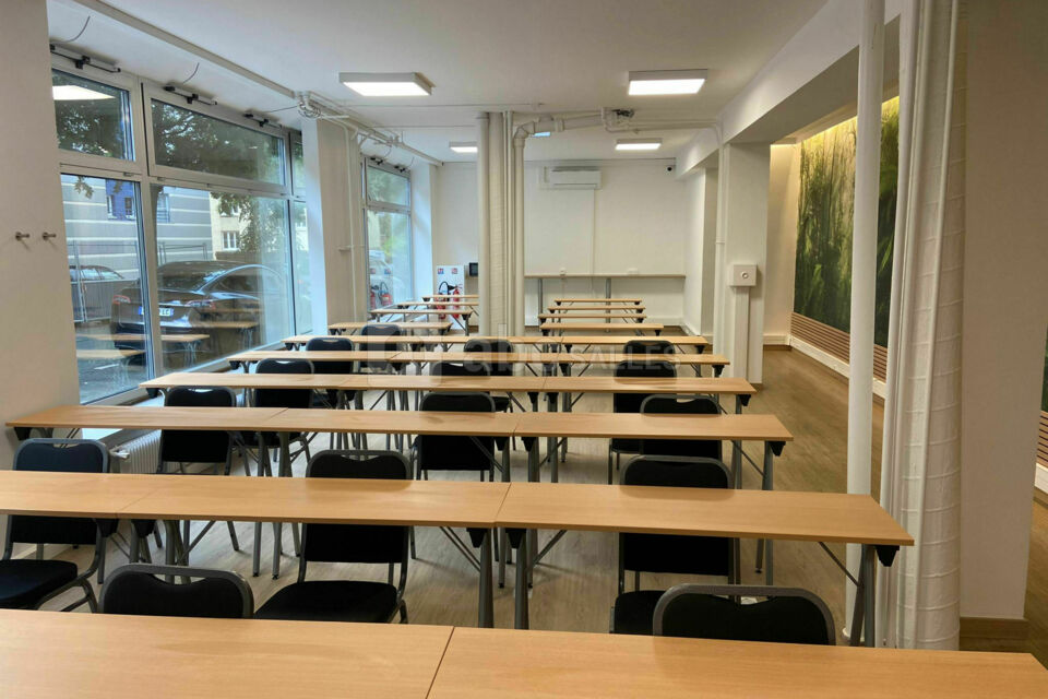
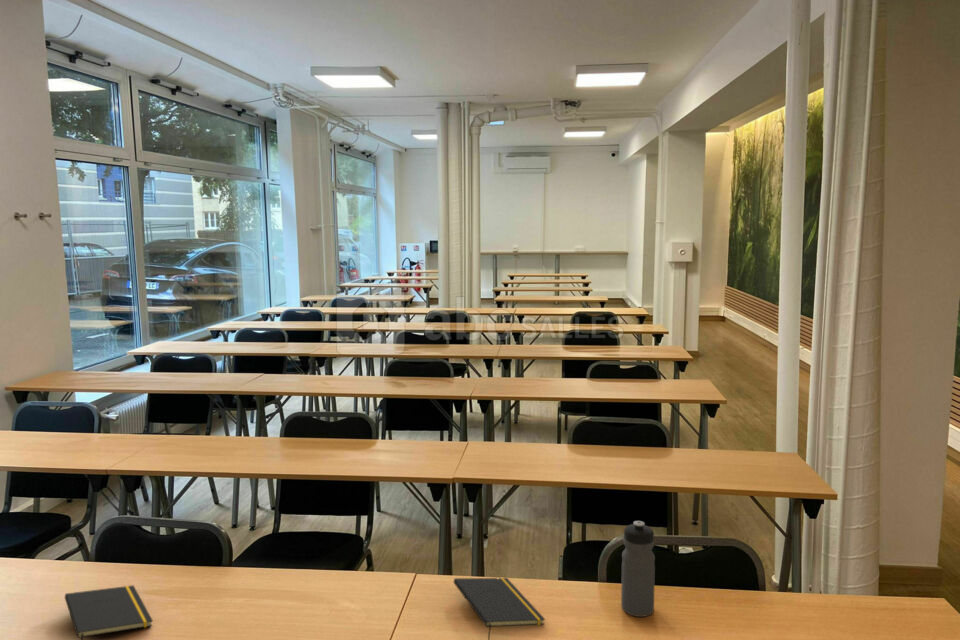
+ notepad [64,584,154,640]
+ notepad [453,577,546,640]
+ water bottle [620,520,656,618]
